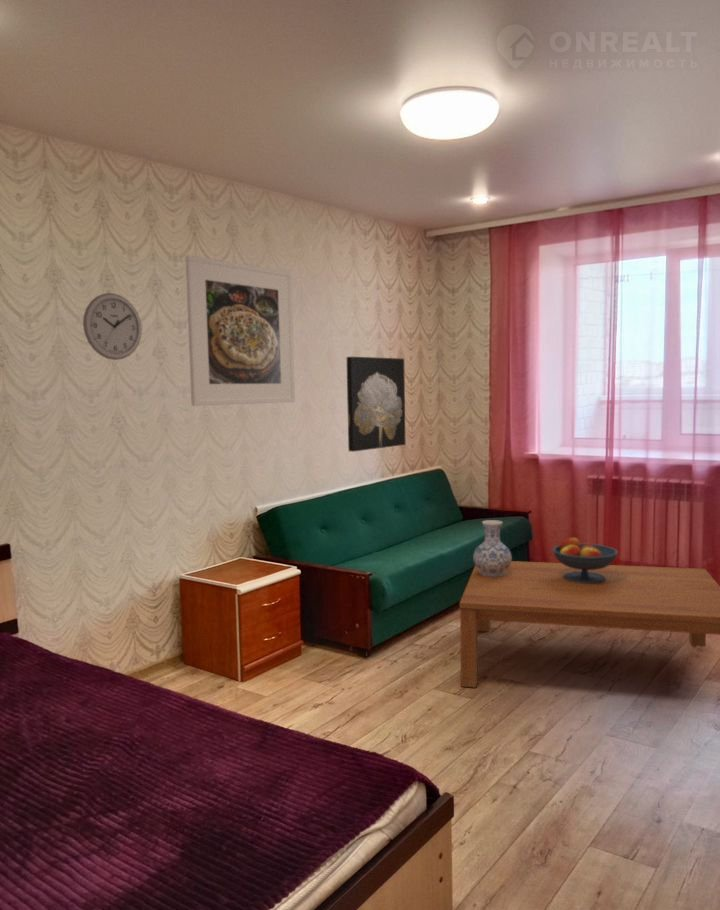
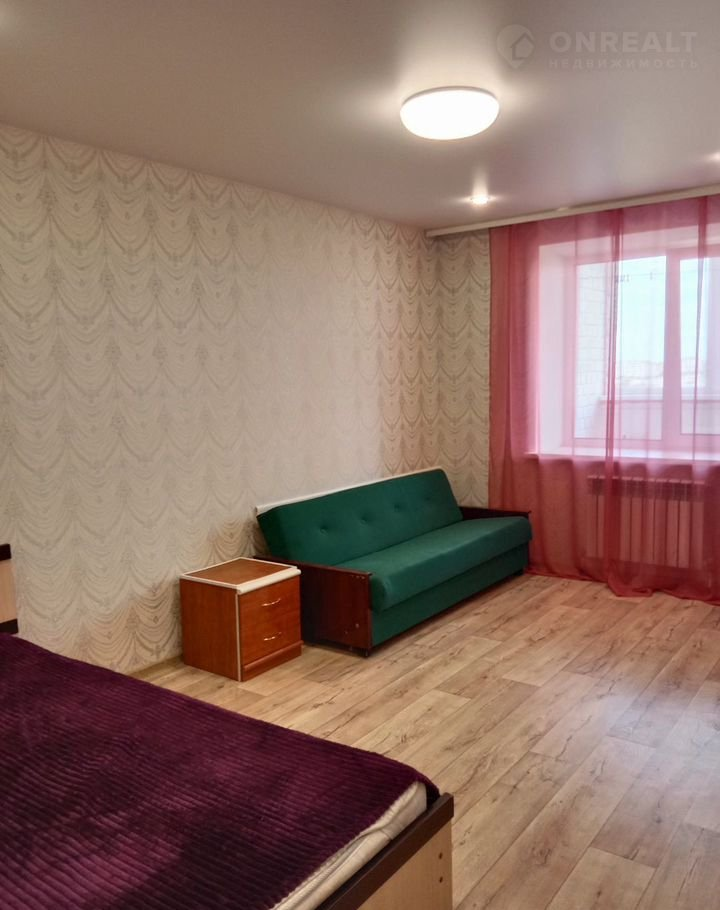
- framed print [184,254,296,407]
- fruit bowl [551,535,619,584]
- vase [472,519,513,577]
- coffee table [459,560,720,689]
- wall art [346,356,407,453]
- wall clock [82,292,143,361]
